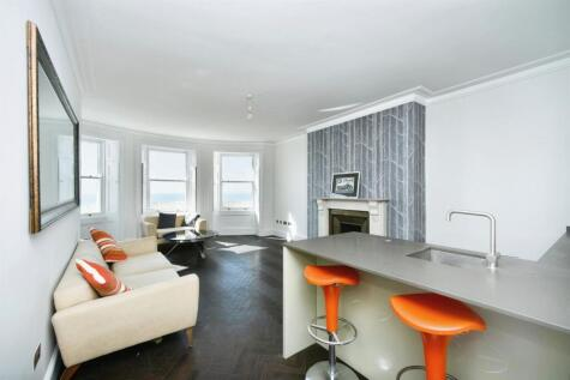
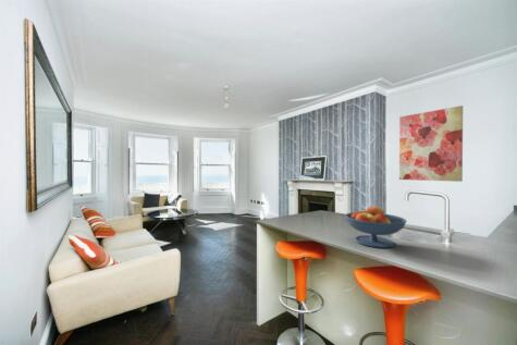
+ wall art [398,104,464,183]
+ fruit bowl [344,205,407,249]
